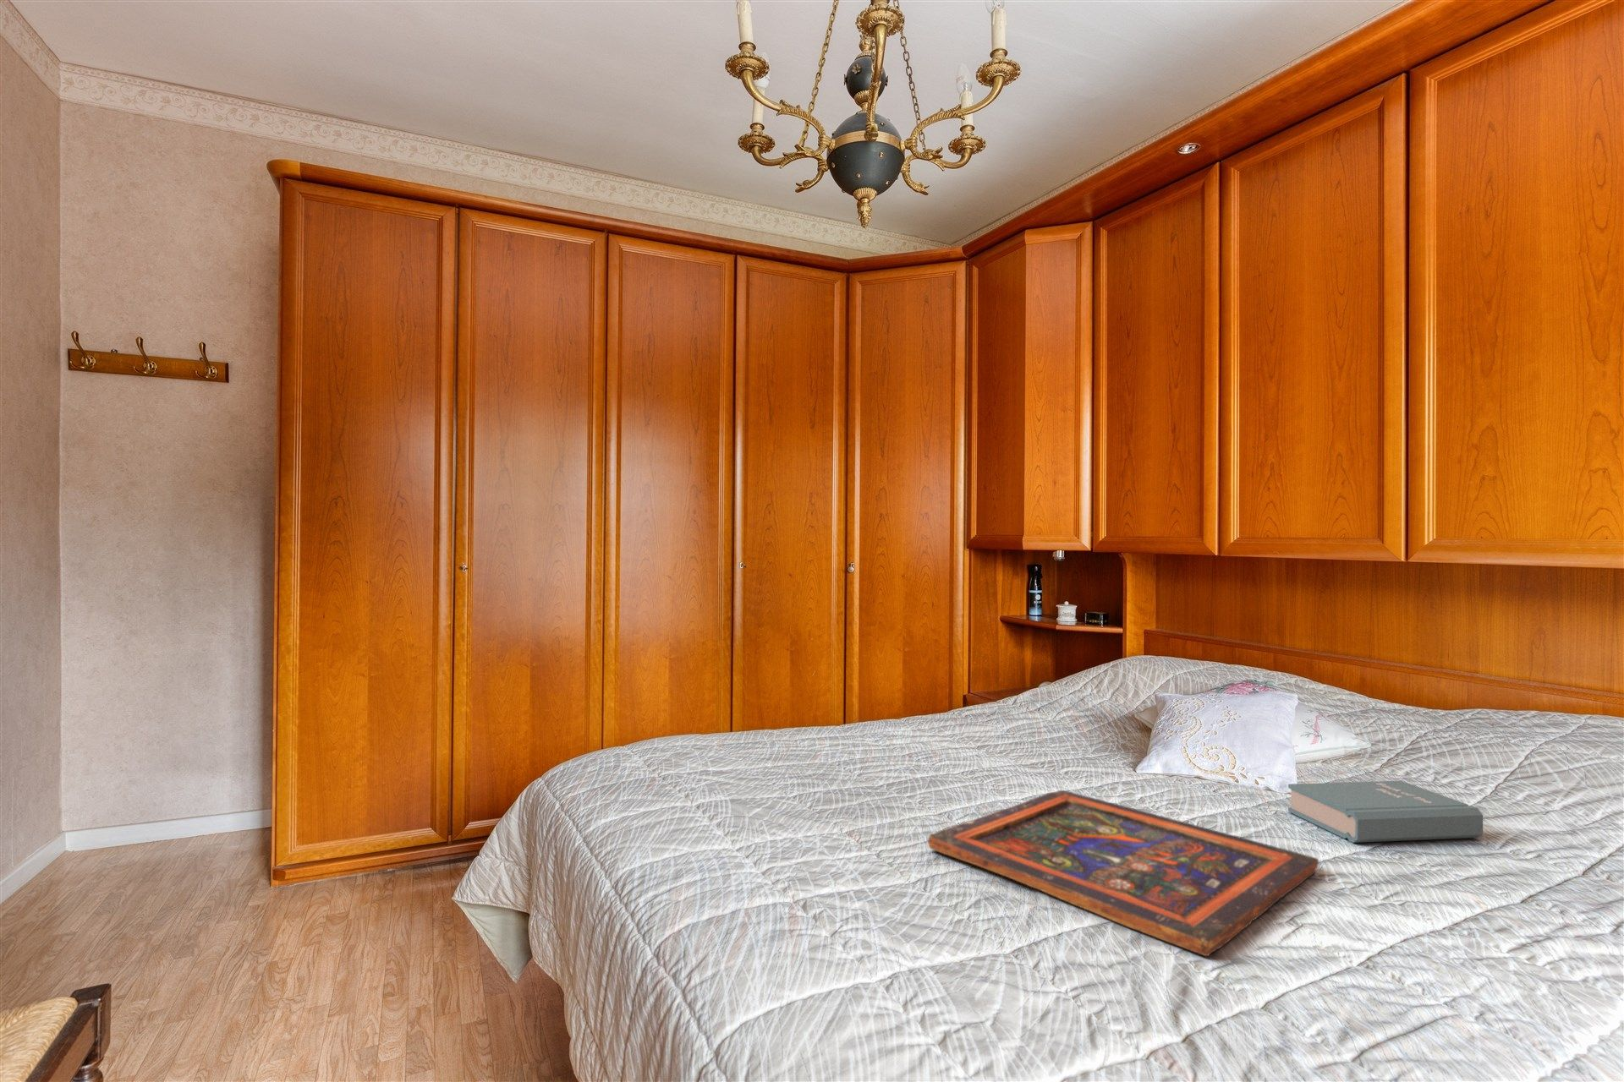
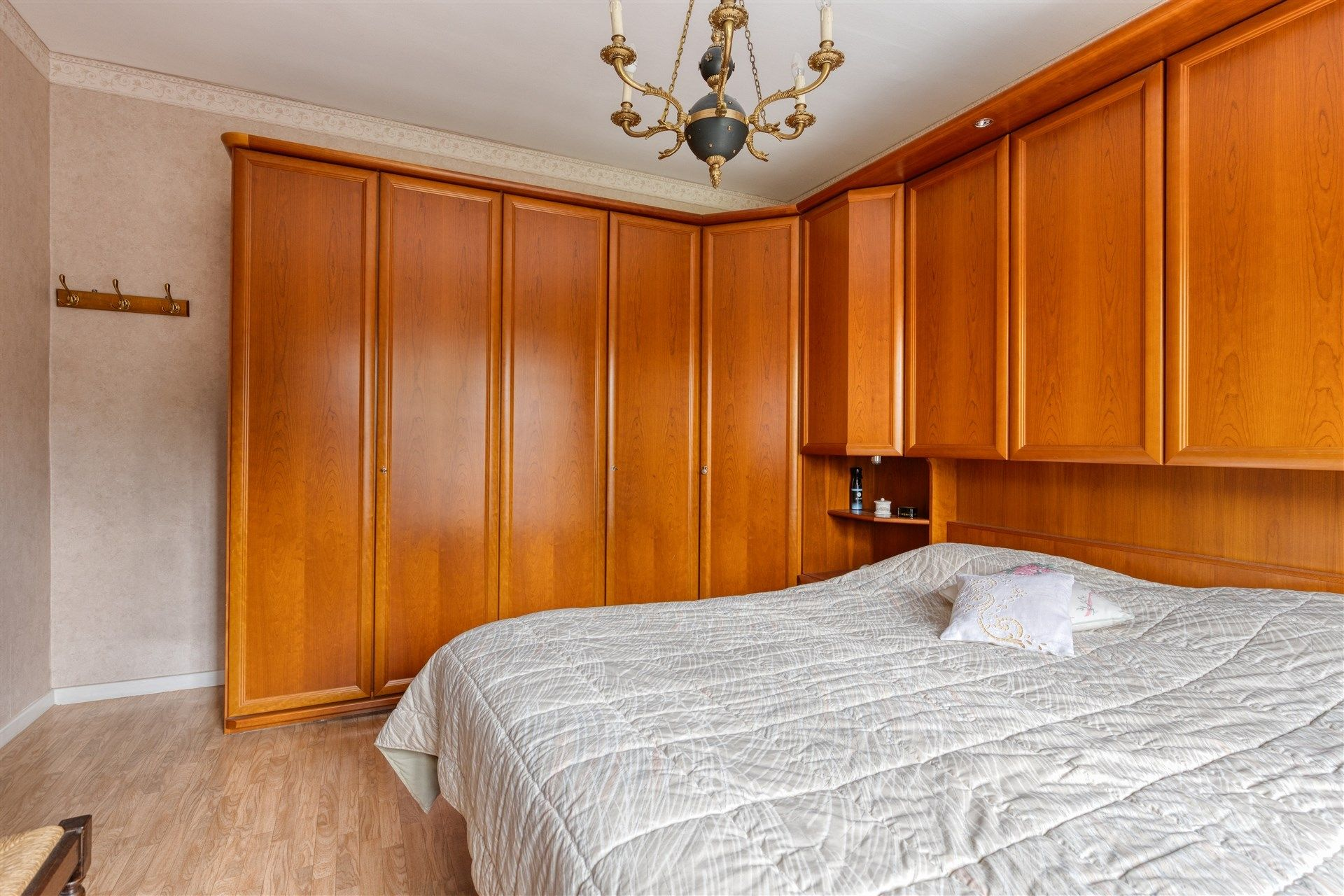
- book [1287,780,1484,844]
- painted panel [927,790,1320,956]
